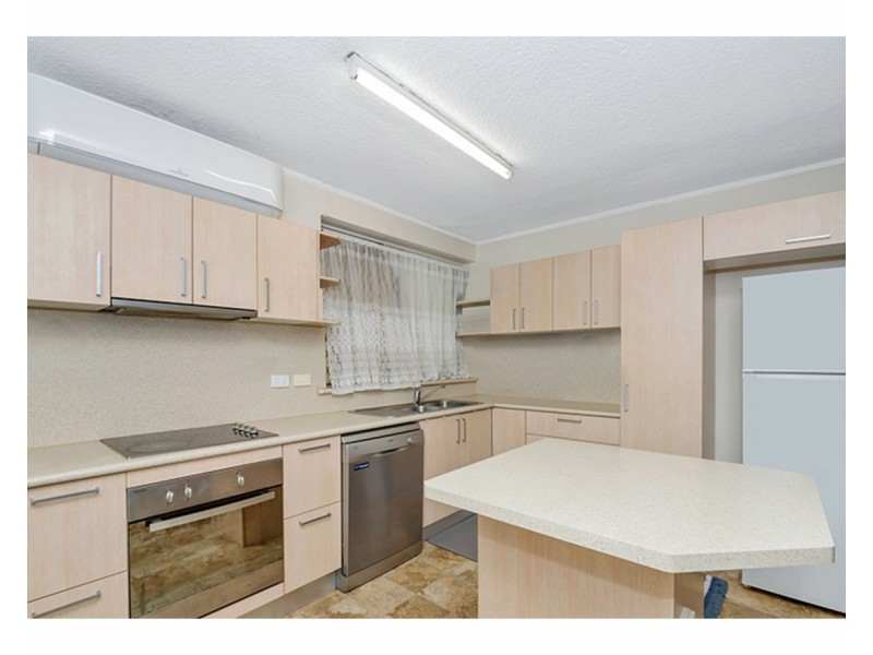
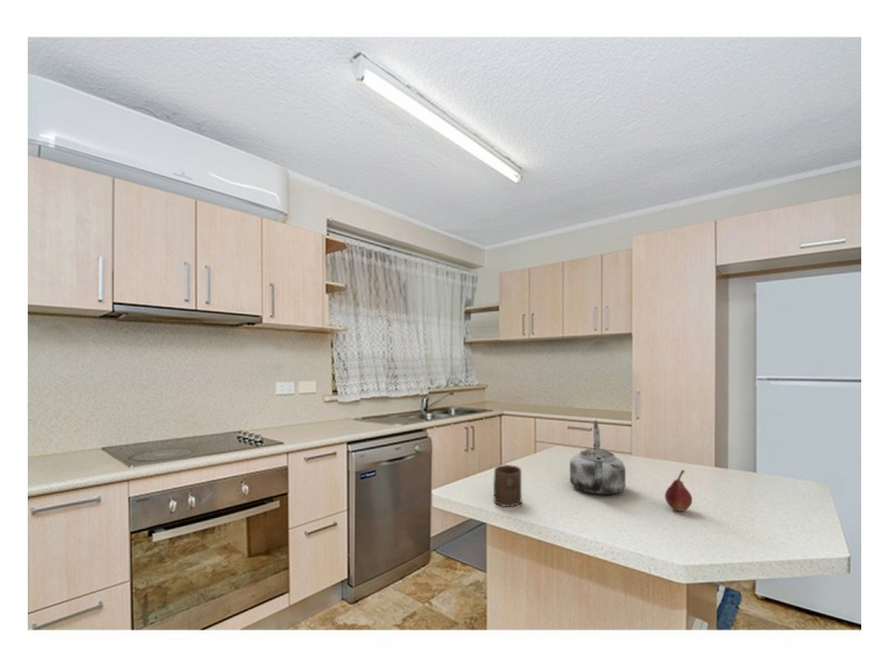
+ fruit [663,468,693,512]
+ cup [492,464,522,508]
+ kettle [569,419,627,496]
